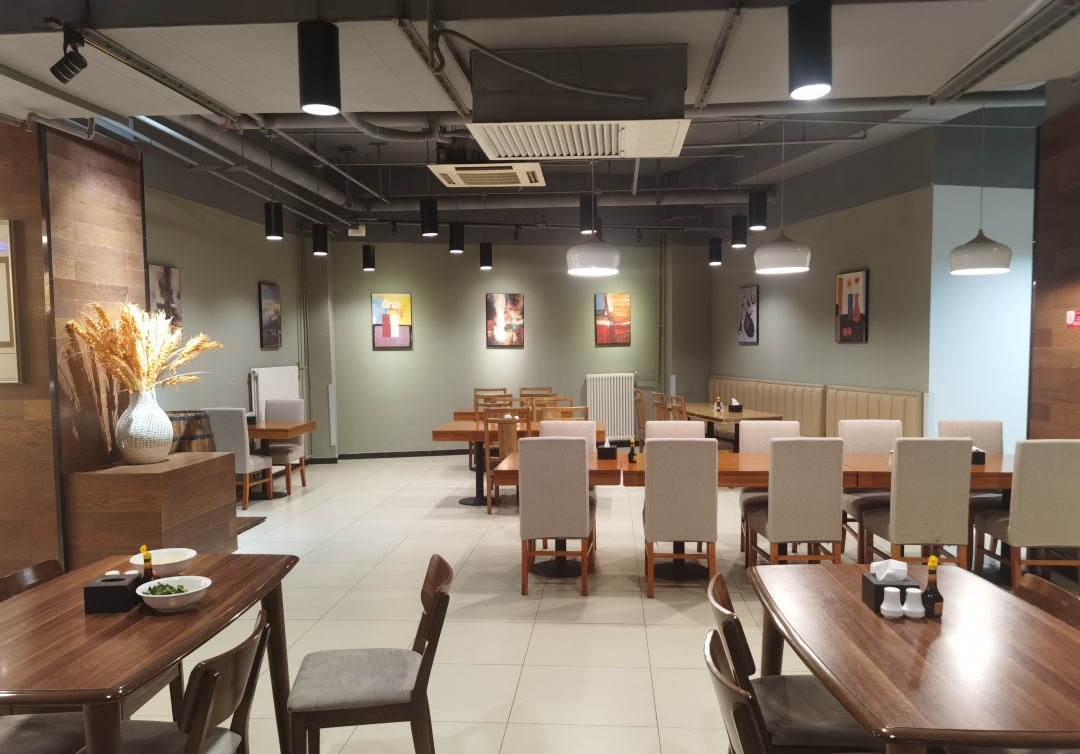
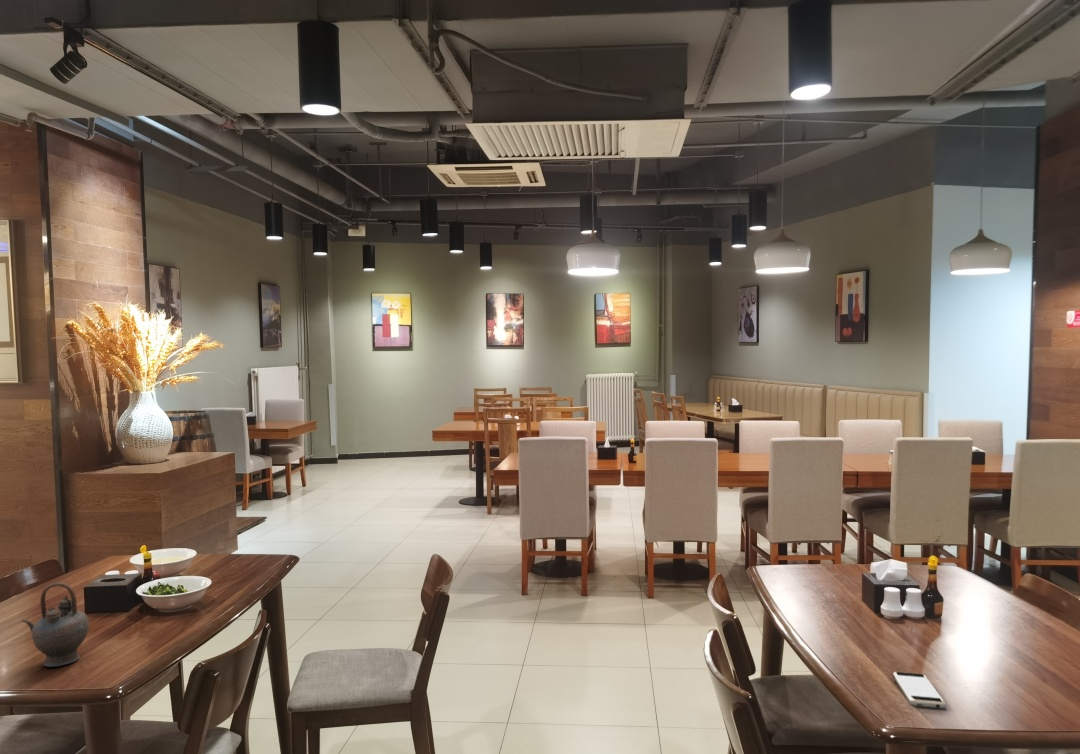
+ teapot [21,582,90,668]
+ smartphone [892,671,947,709]
